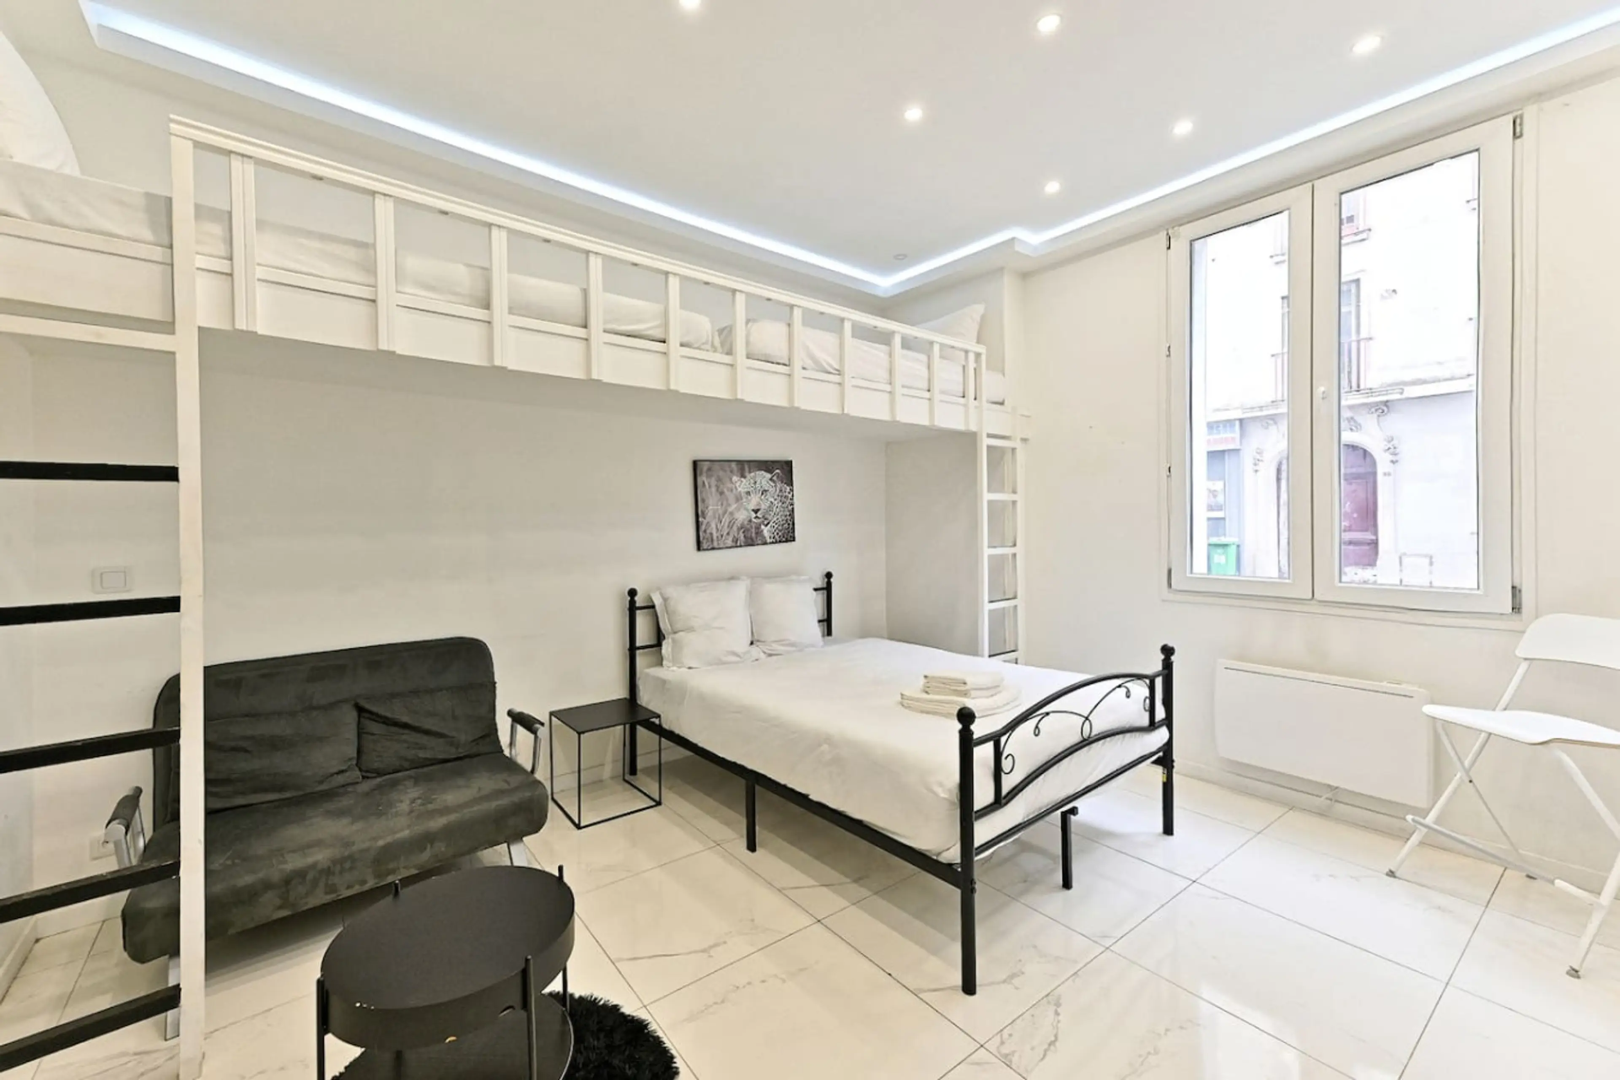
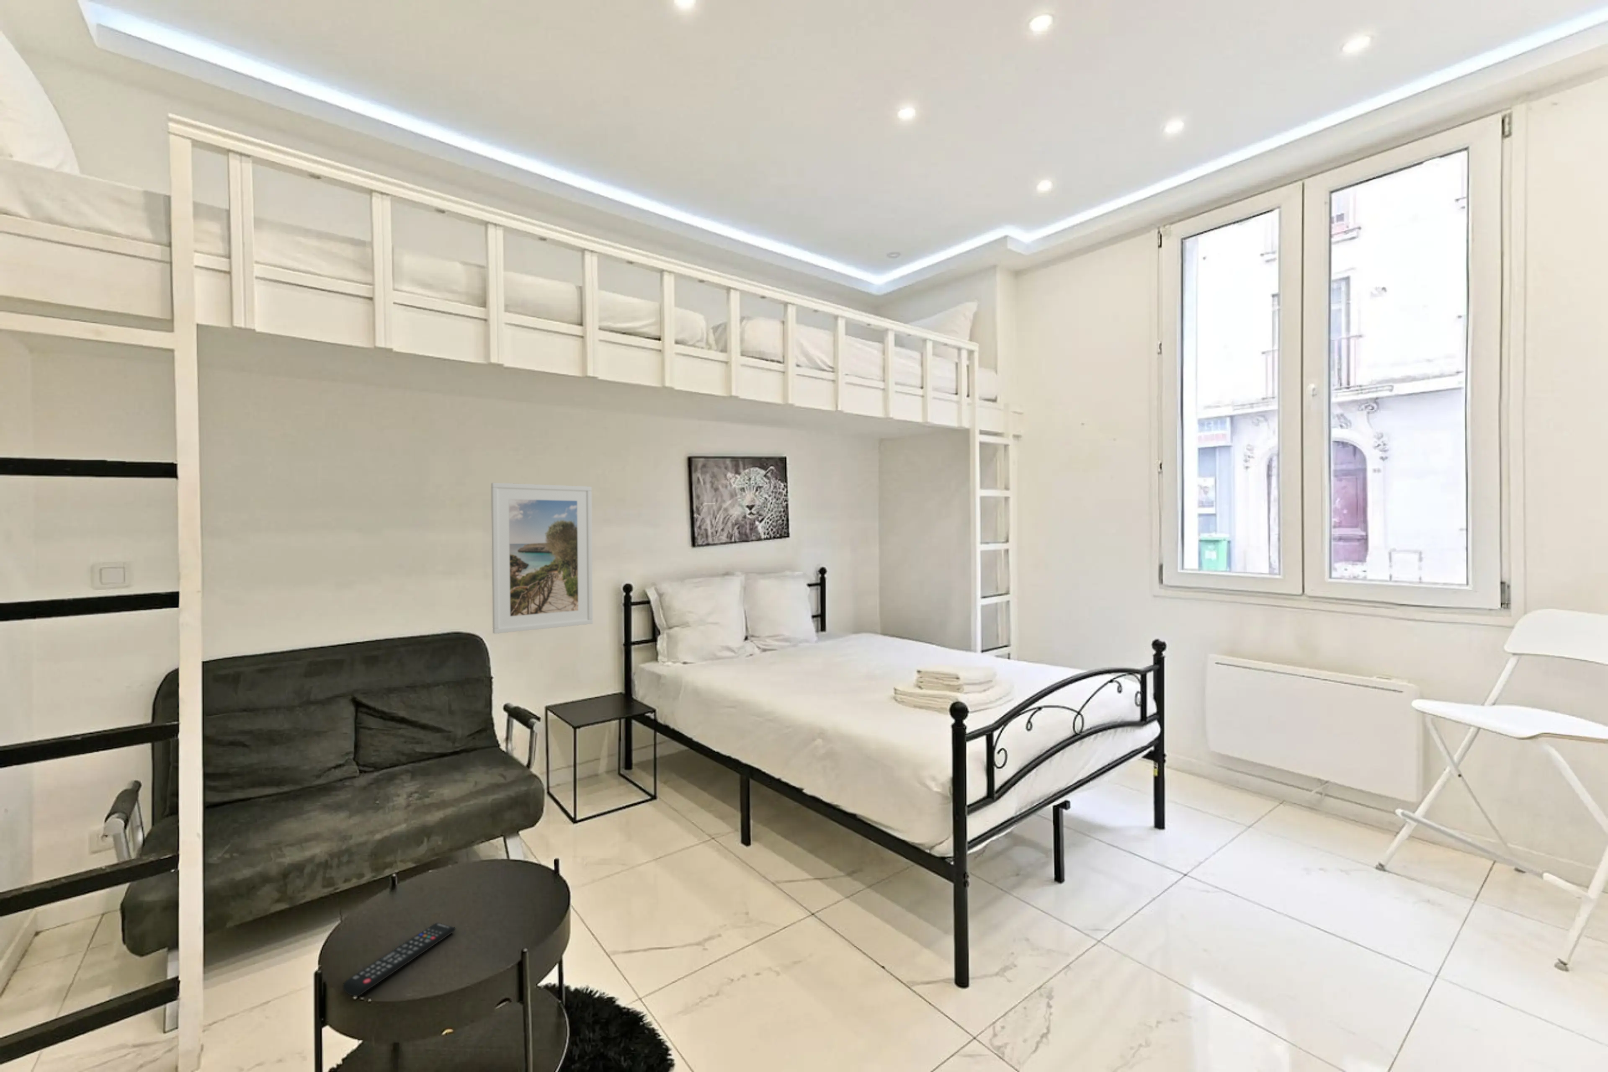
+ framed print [491,482,593,634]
+ remote control [342,922,456,997]
